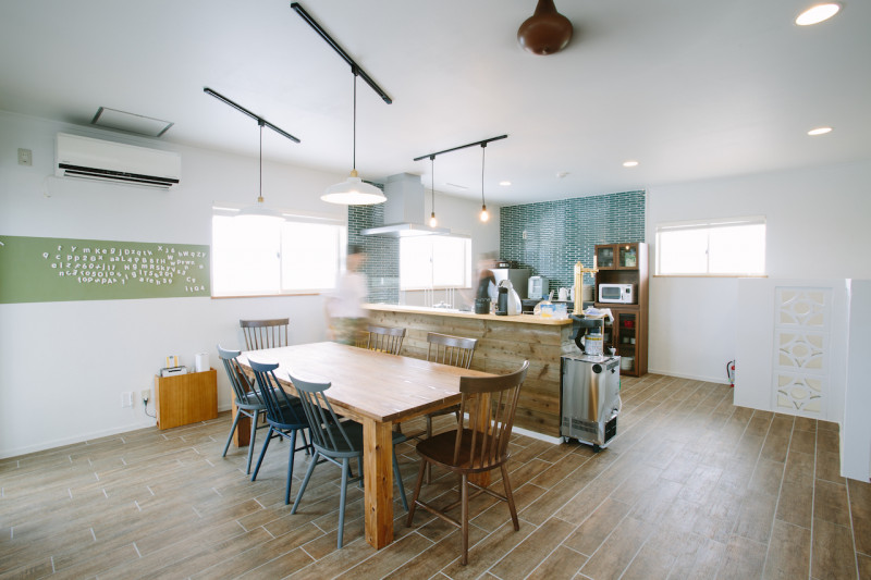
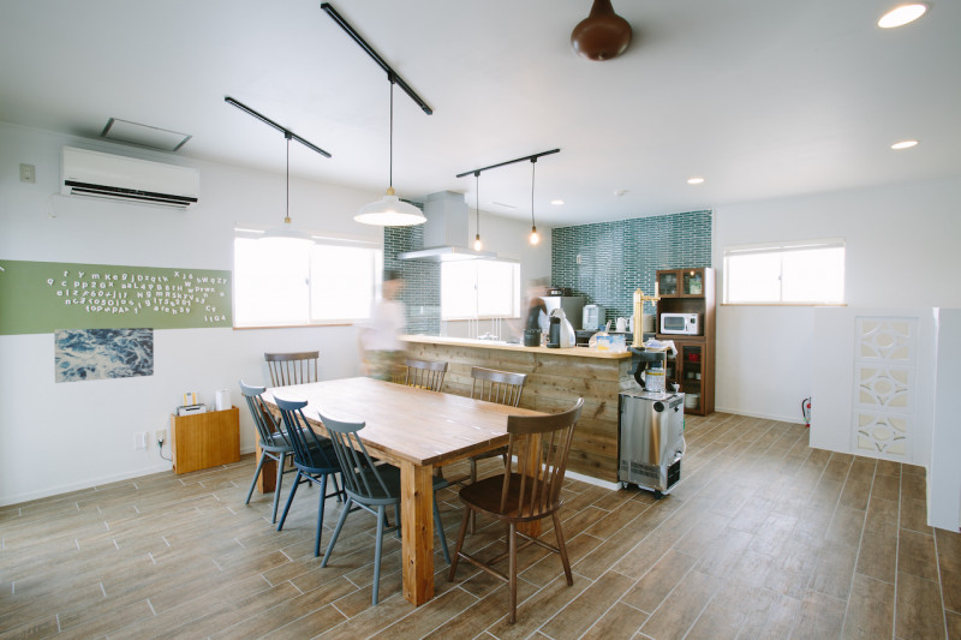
+ wall art [53,327,155,384]
